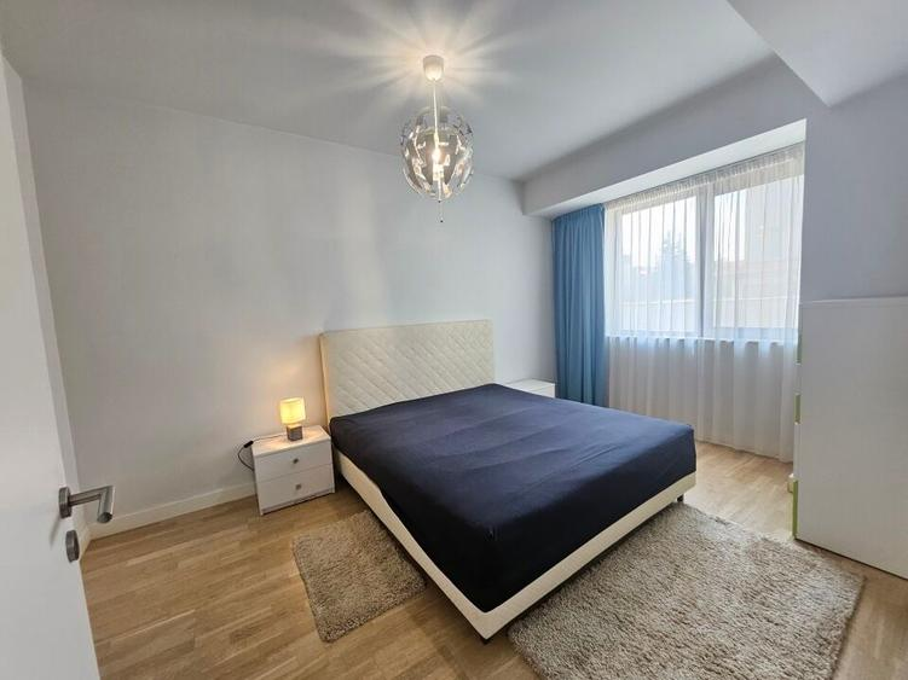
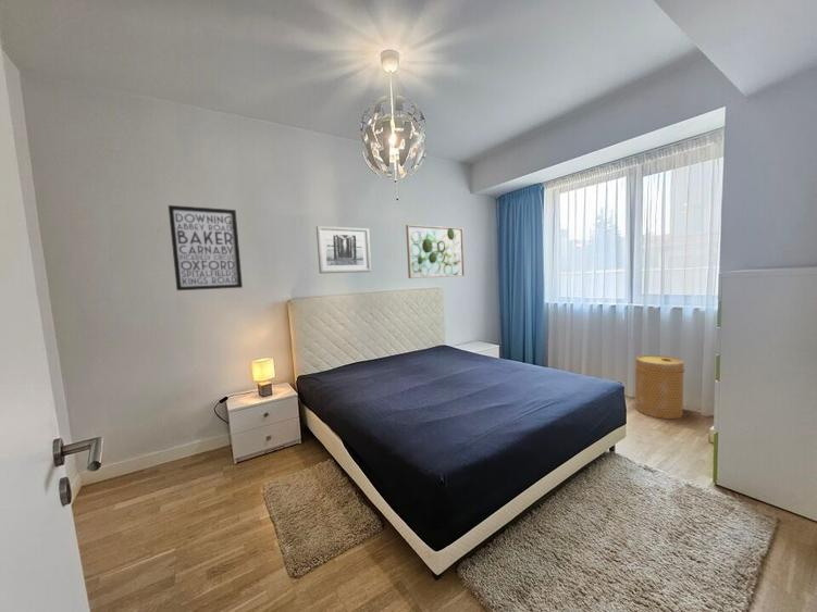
+ basket [634,354,685,420]
+ wall art [405,224,466,279]
+ wall art [315,225,372,275]
+ wall art [168,204,244,291]
